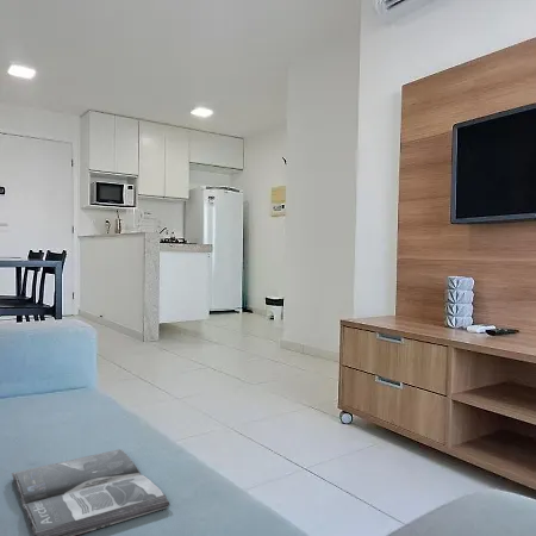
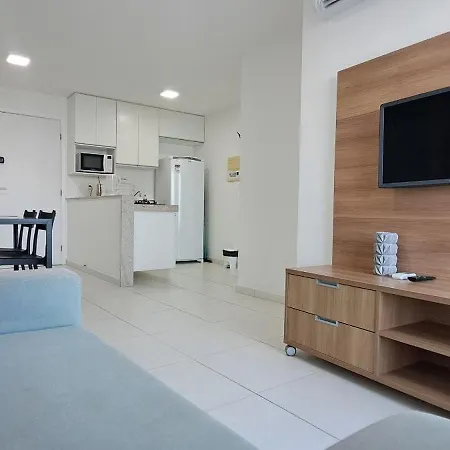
- magazine [11,448,170,536]
